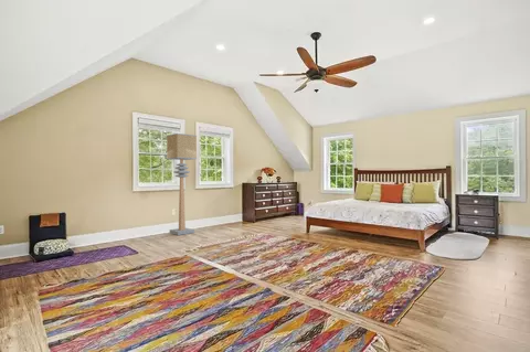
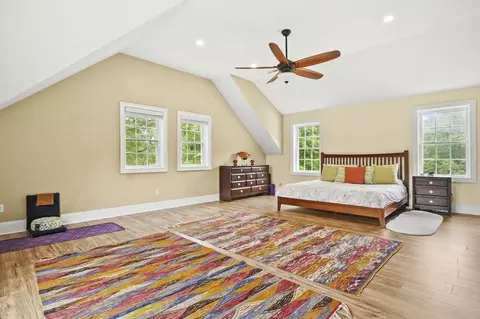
- floor lamp [166,132,198,236]
